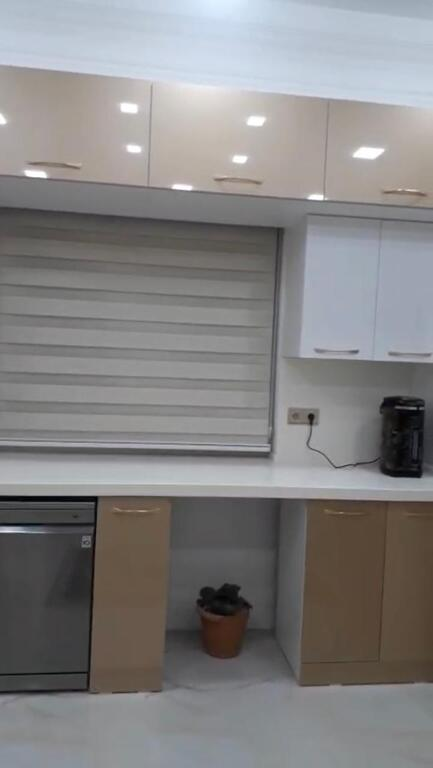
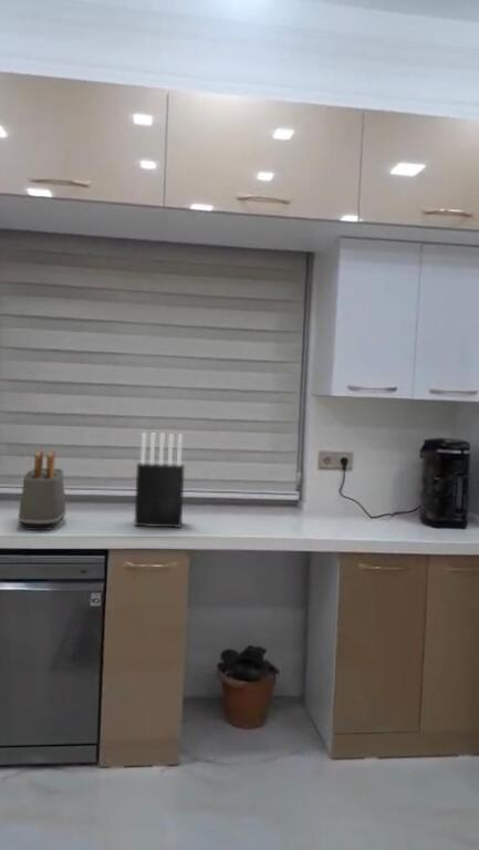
+ toaster [17,449,67,531]
+ knife block [134,432,186,529]
